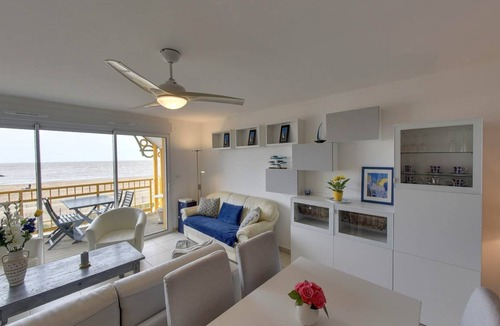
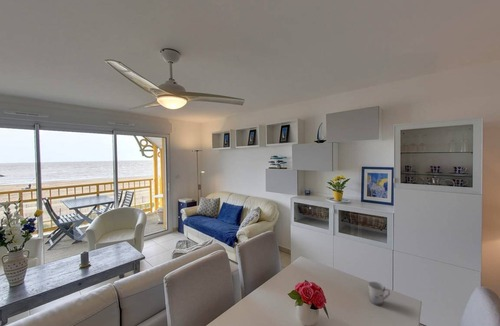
+ cup [367,281,391,307]
